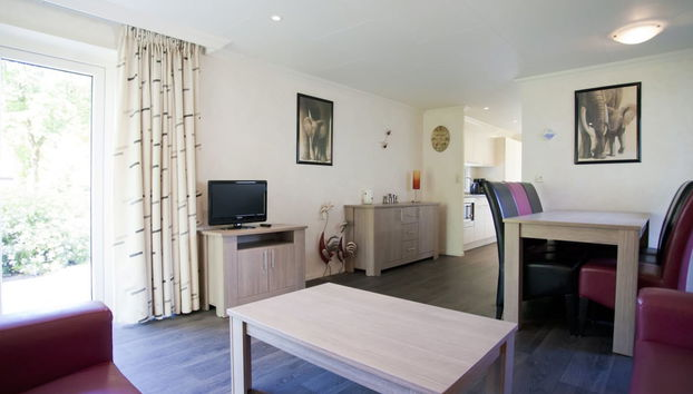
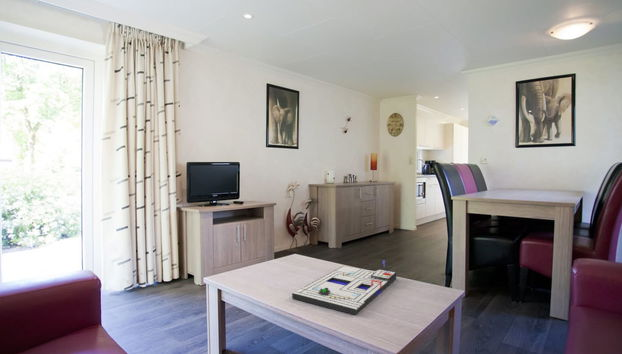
+ board game [291,259,397,316]
